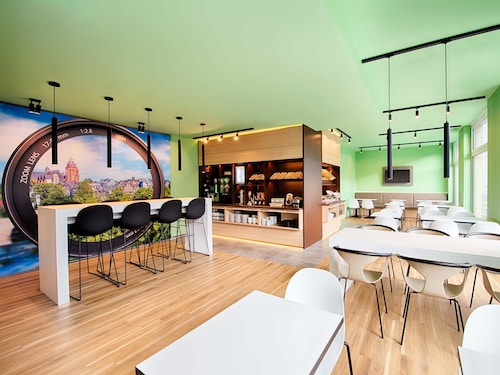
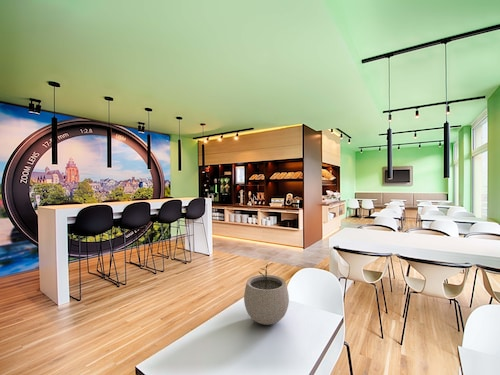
+ plant pot [243,263,290,326]
